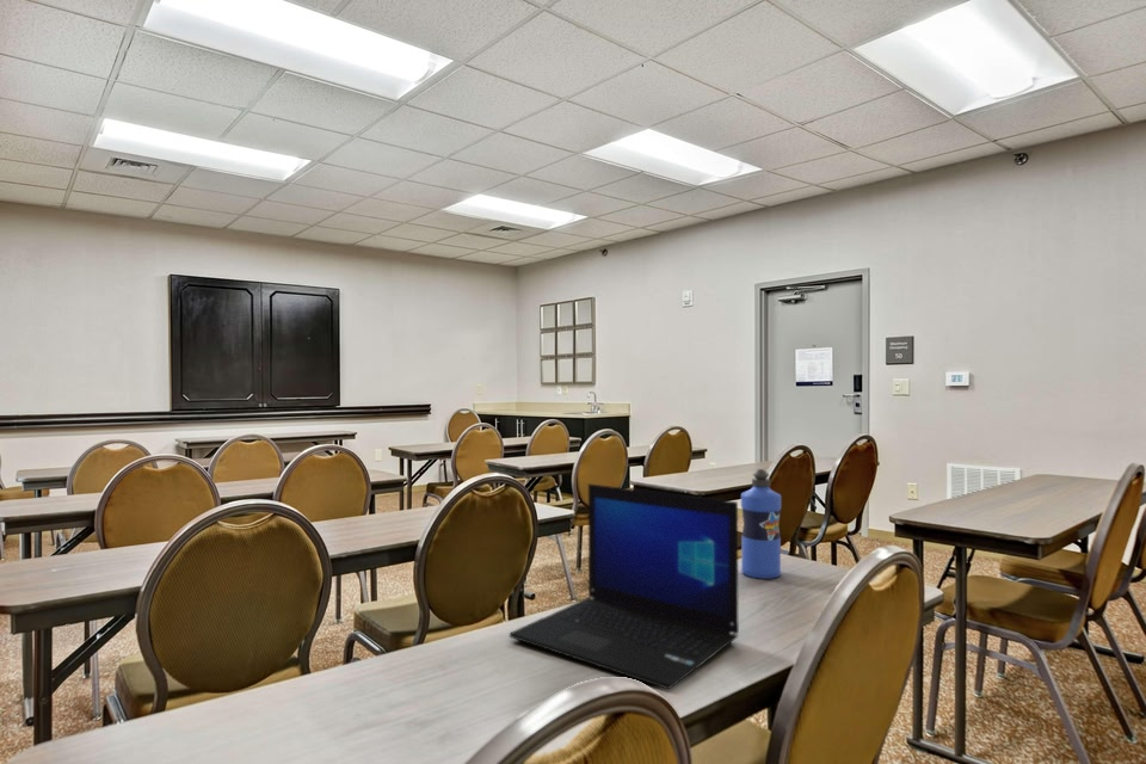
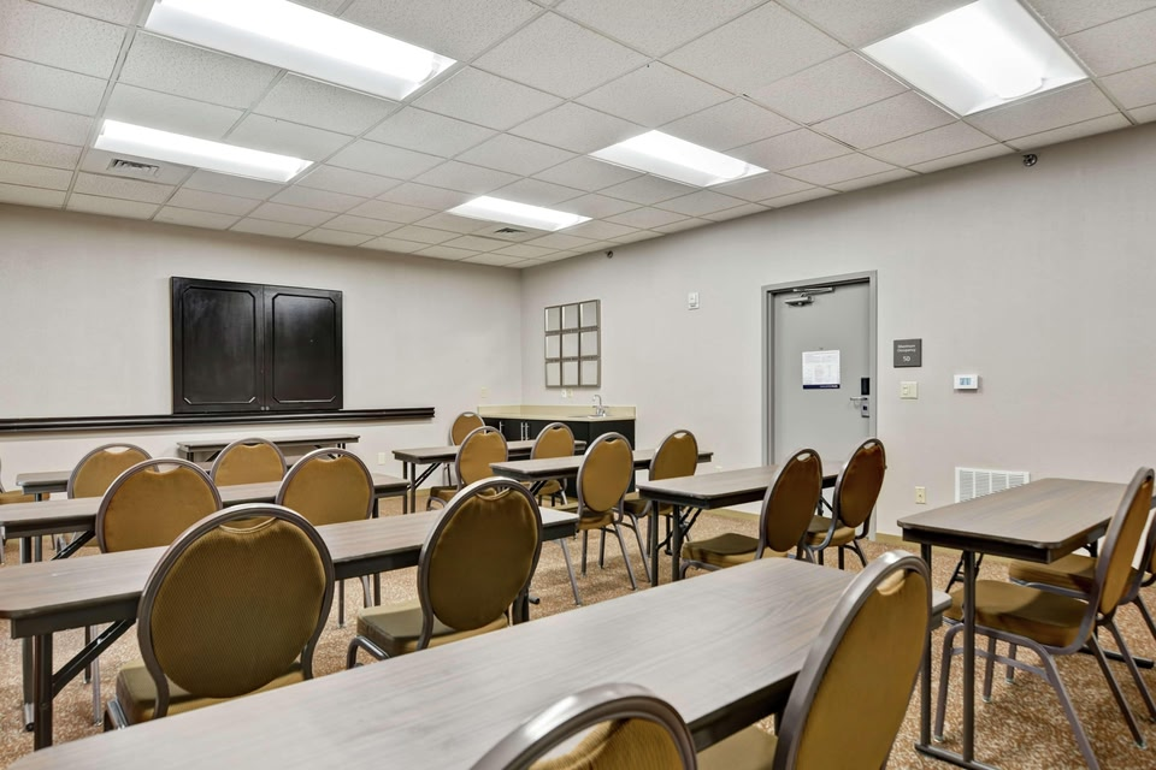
- water bottle [740,468,782,580]
- laptop [507,482,740,690]
